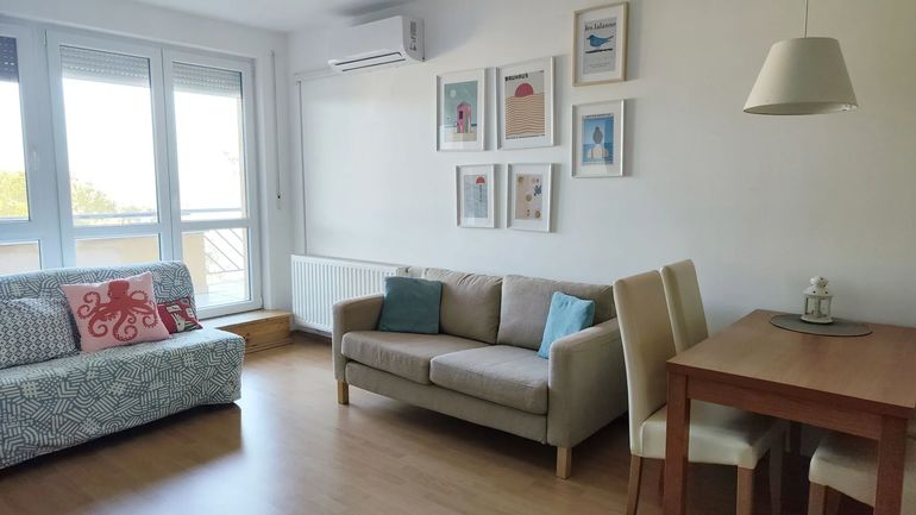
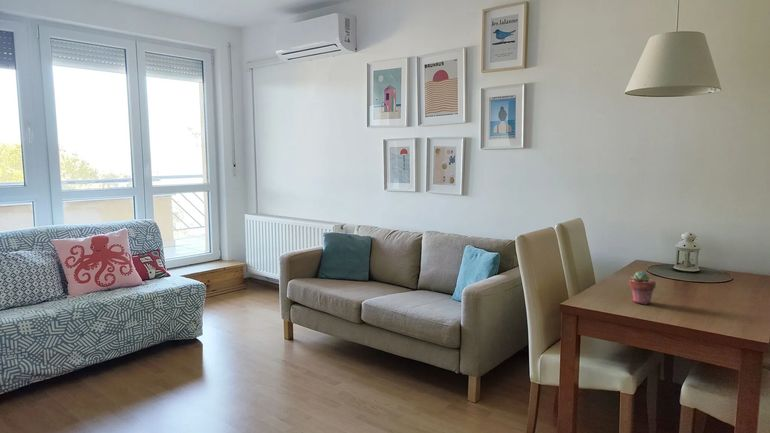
+ potted succulent [628,271,657,305]
